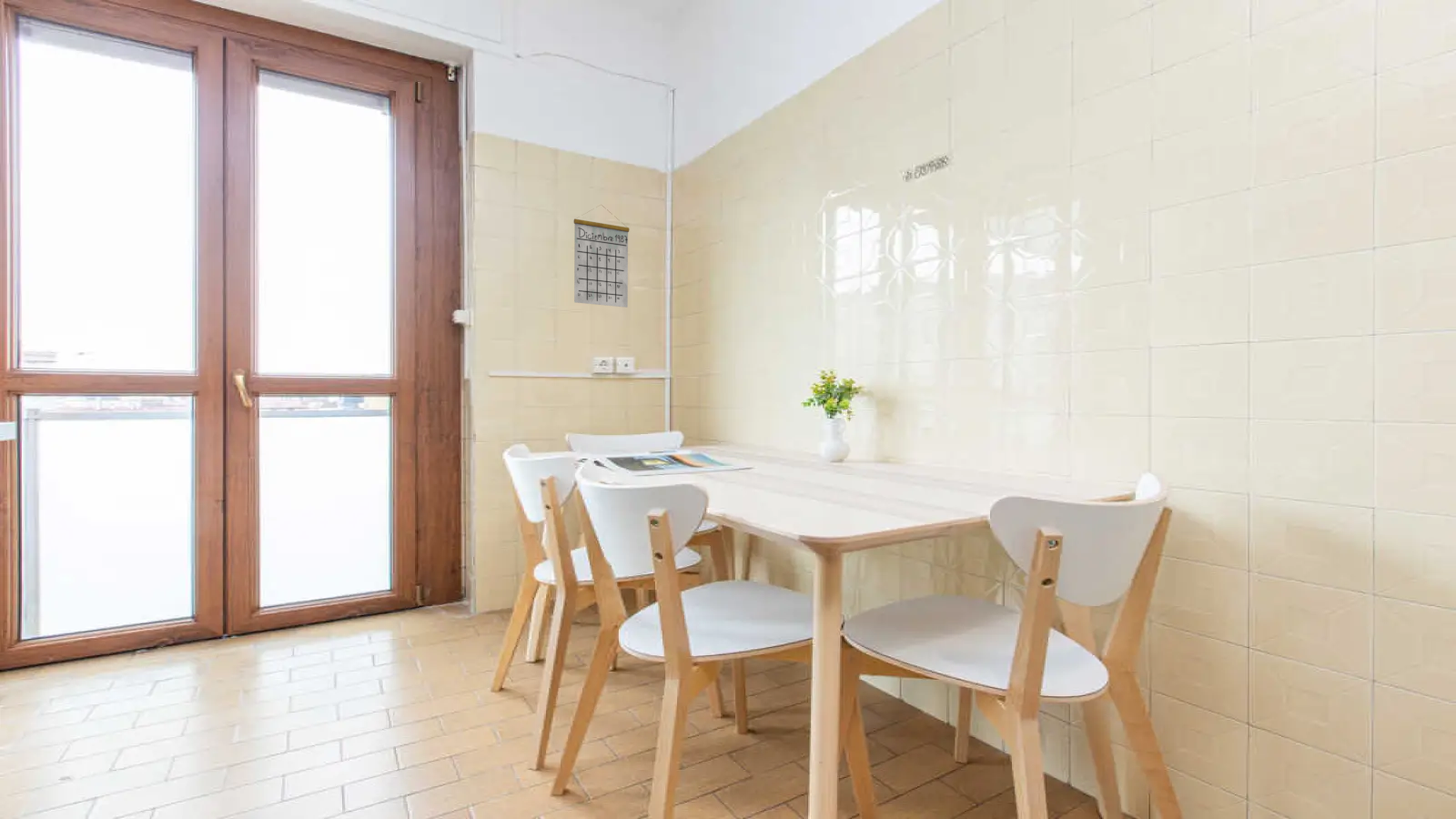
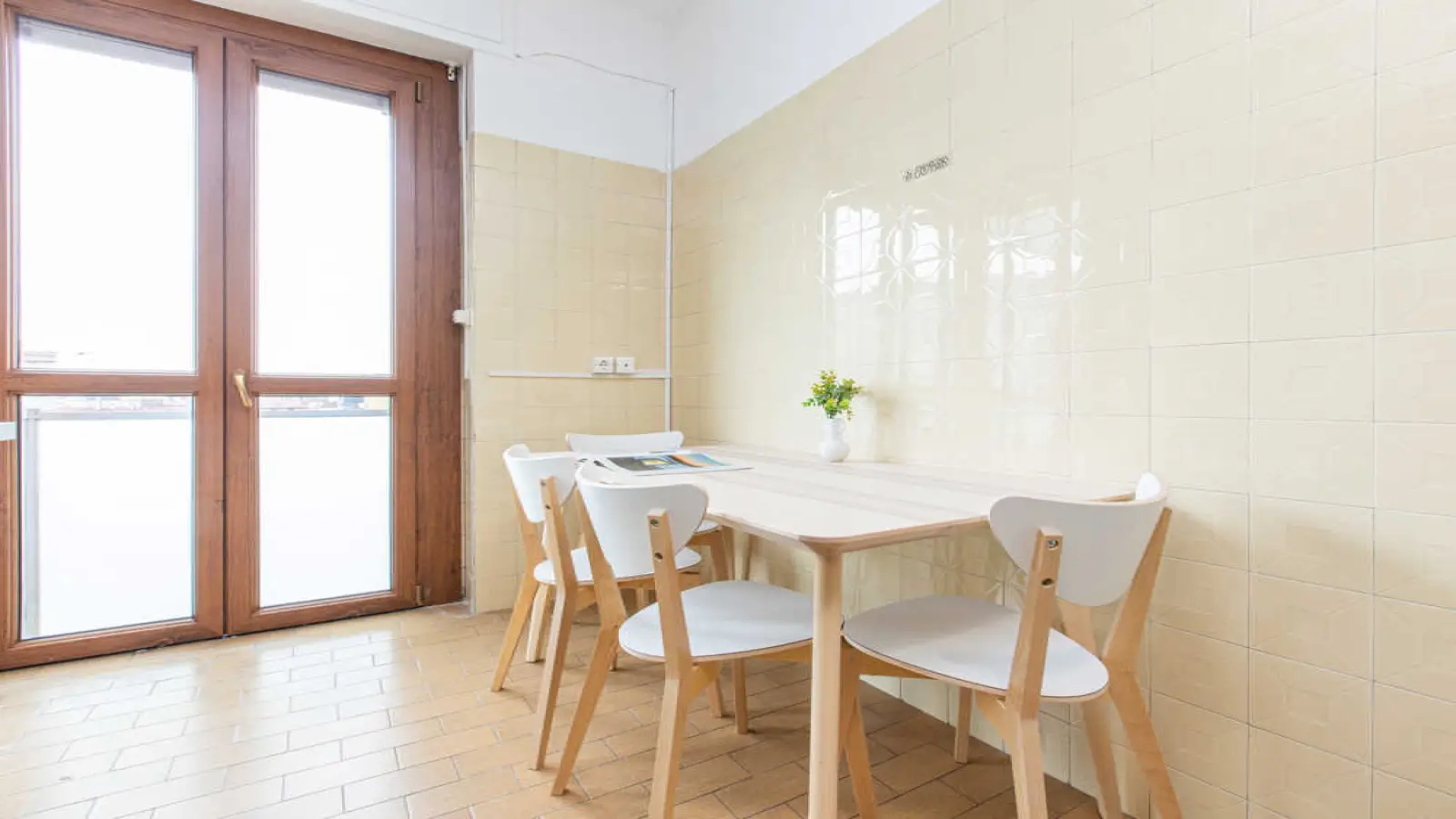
- calendar [573,204,630,308]
